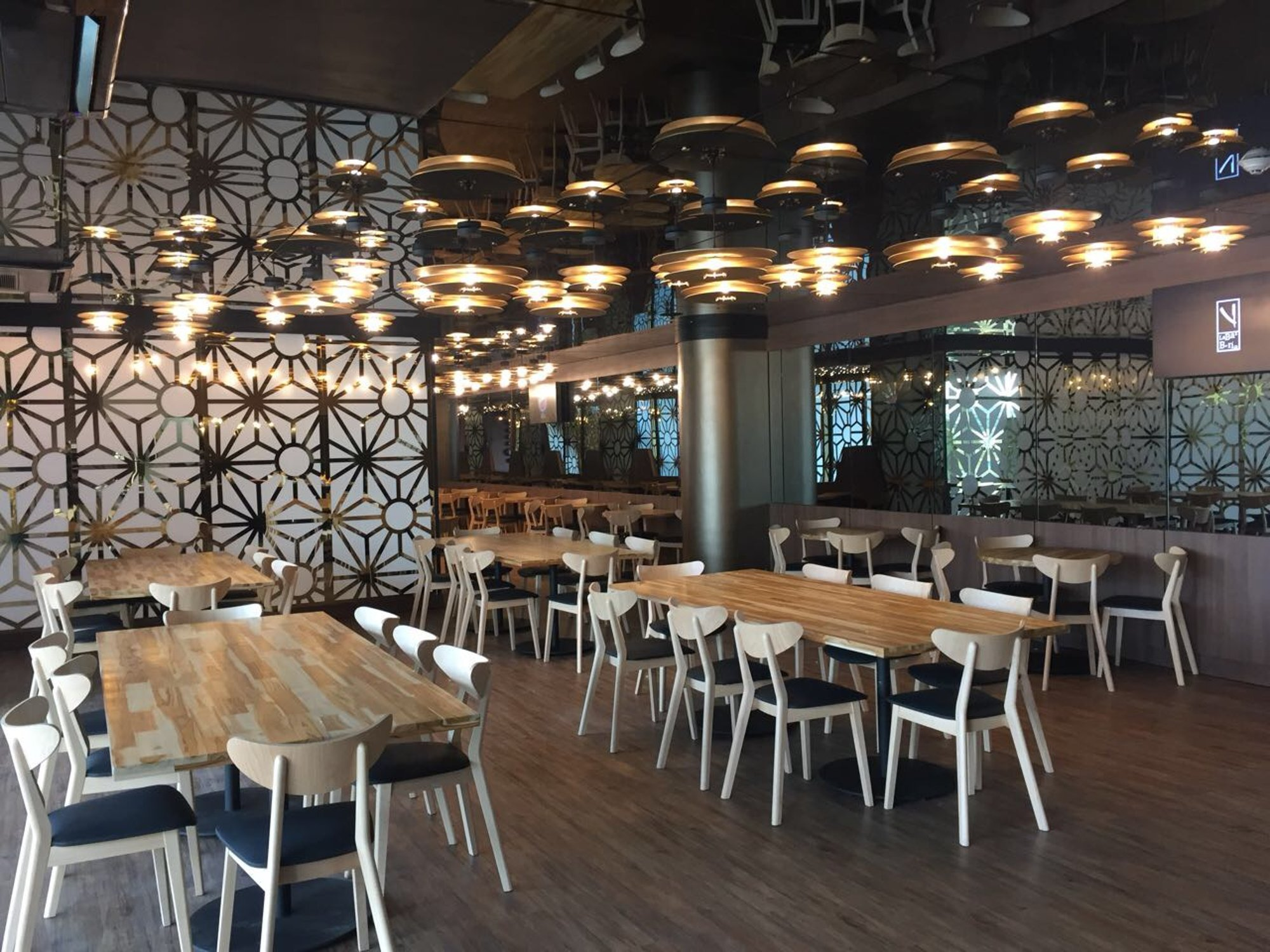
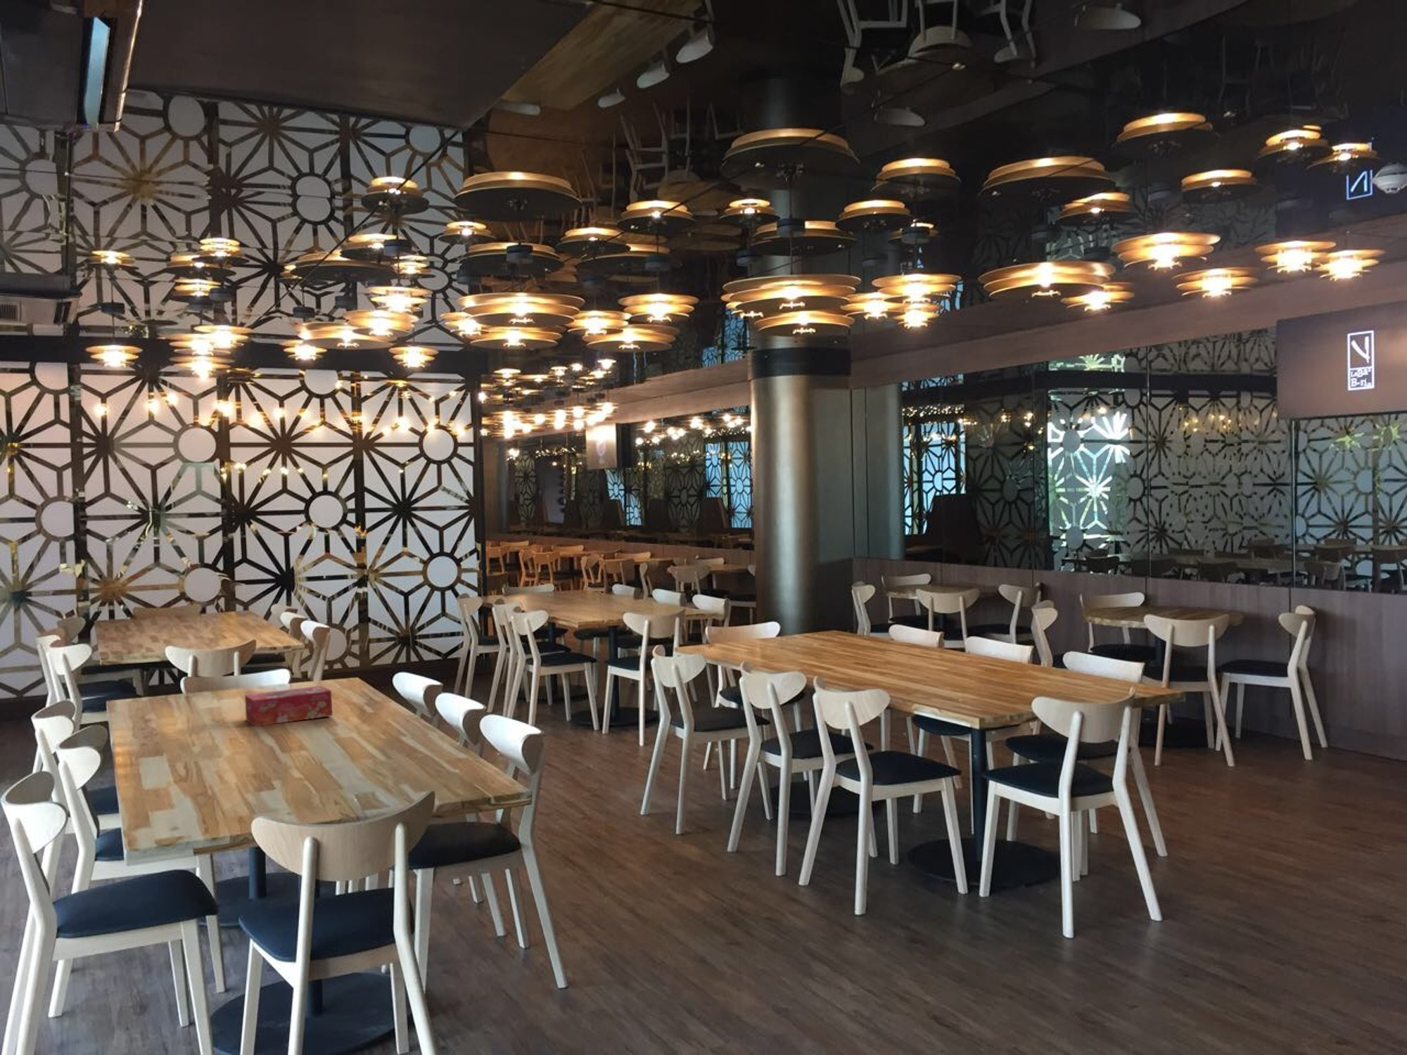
+ tissue box [244,685,333,727]
